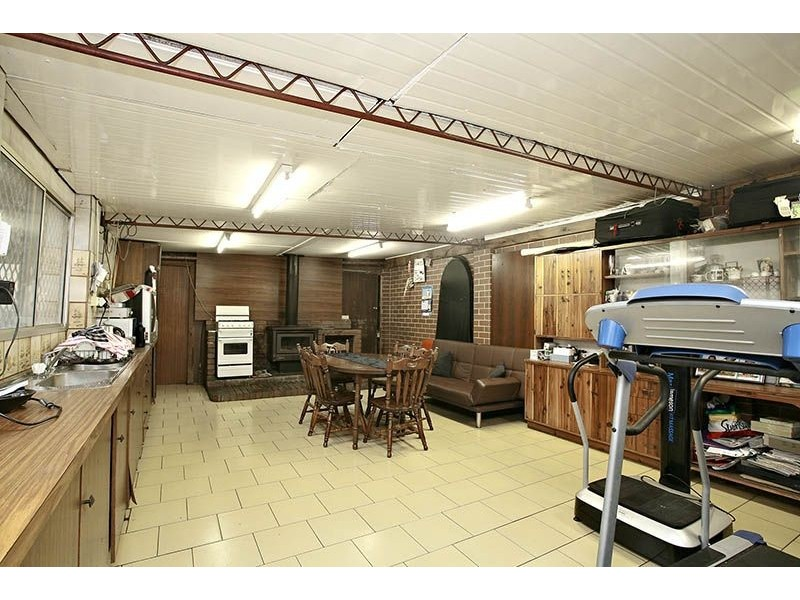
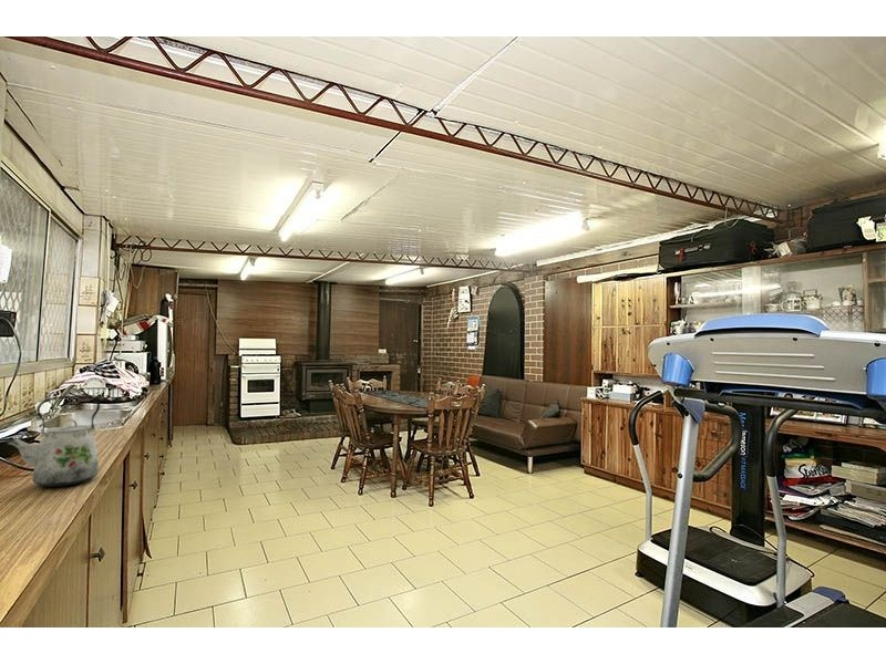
+ kettle [6,394,101,488]
